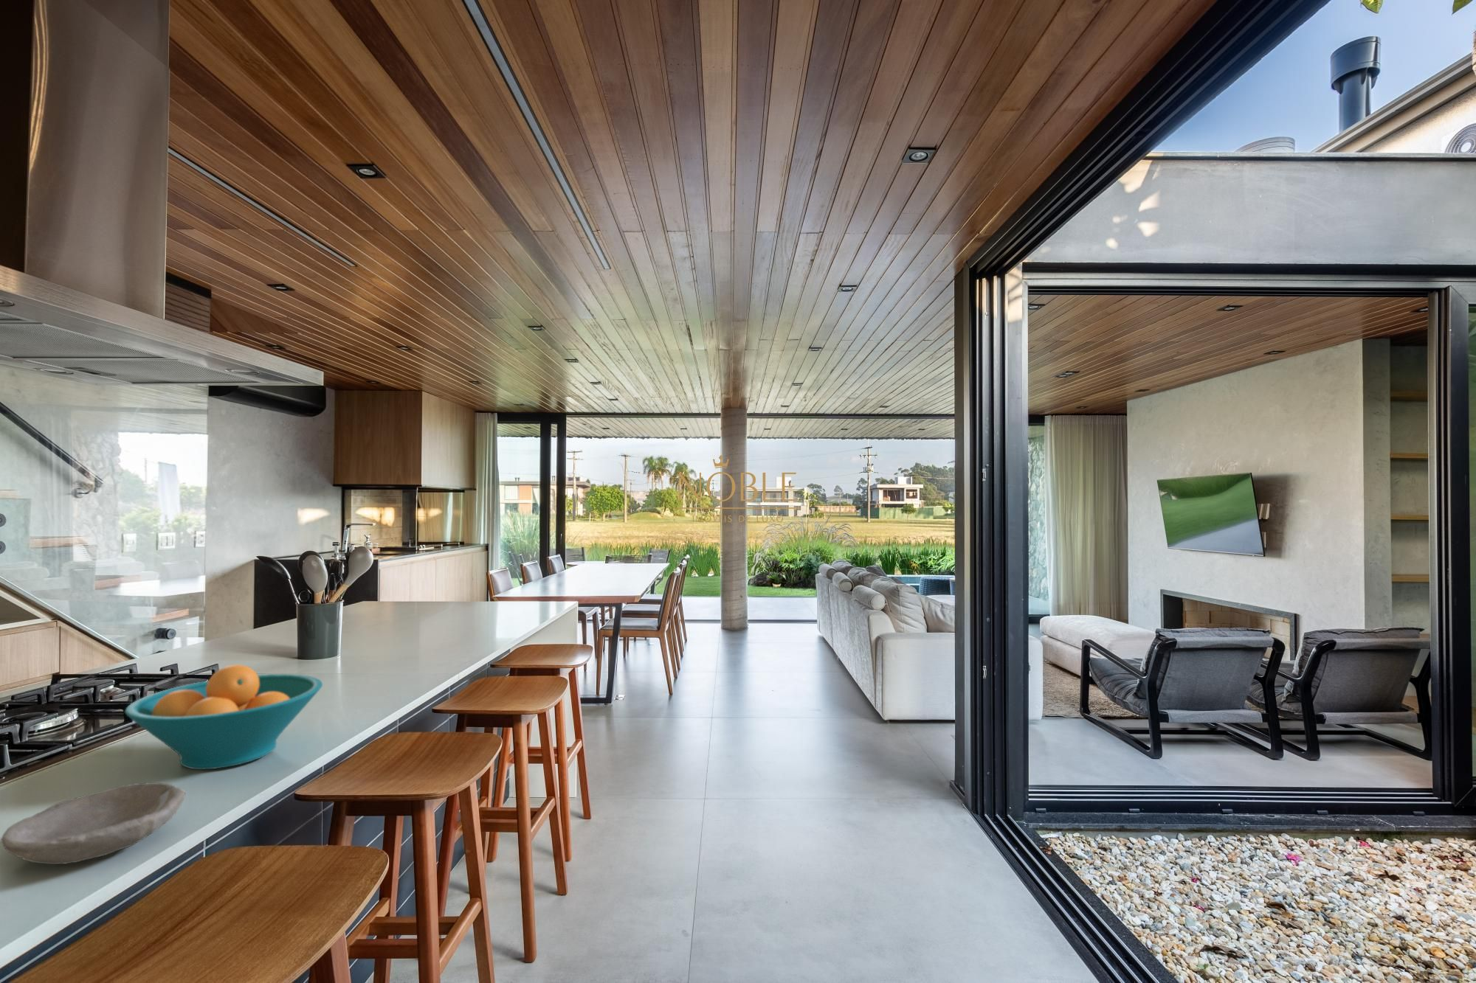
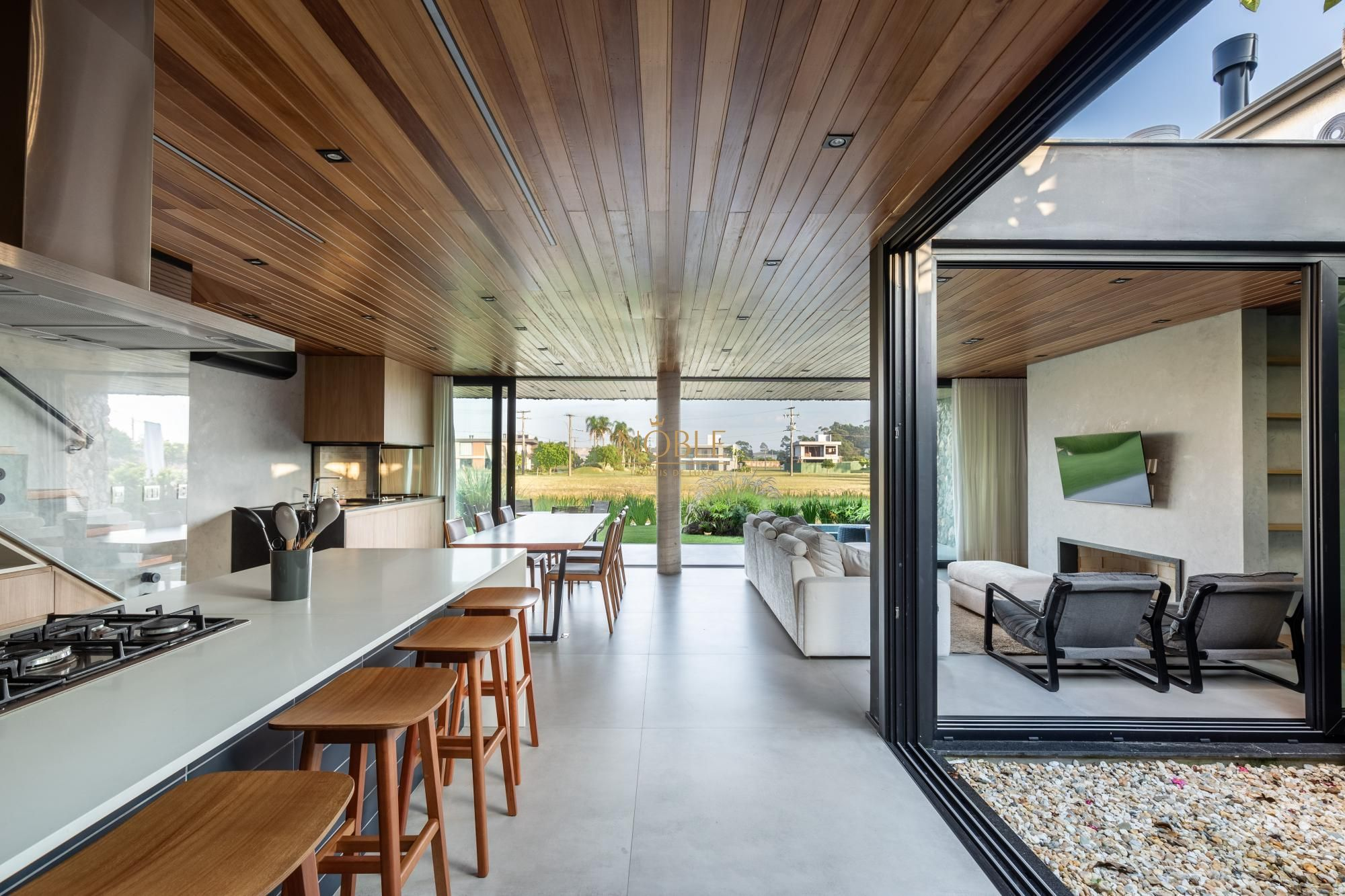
- bowl [1,781,185,865]
- fruit bowl [124,664,324,770]
